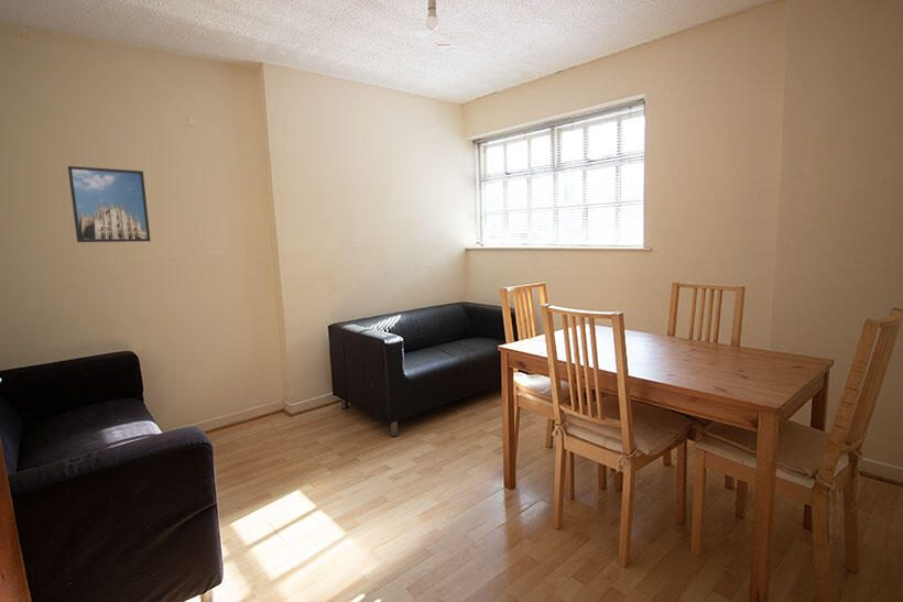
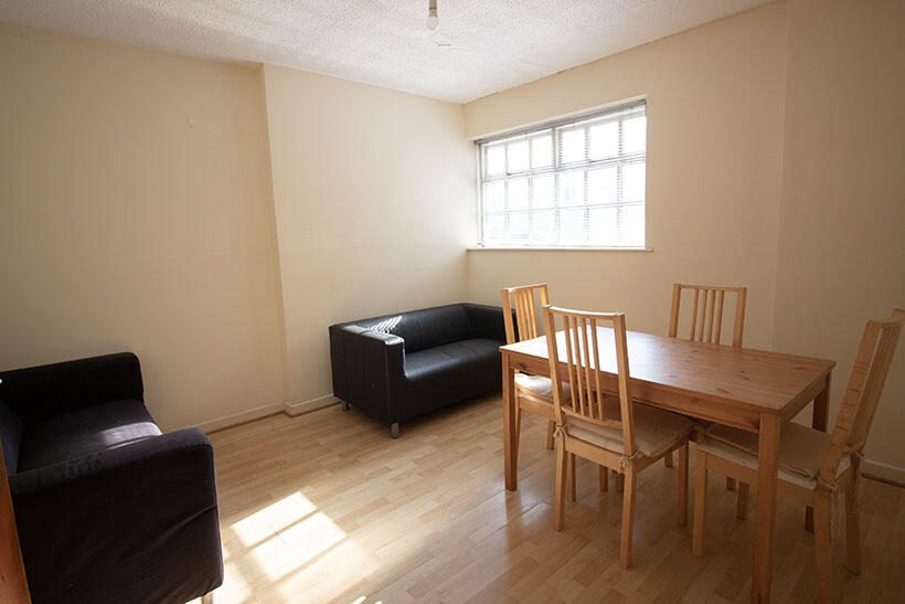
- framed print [67,165,152,243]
